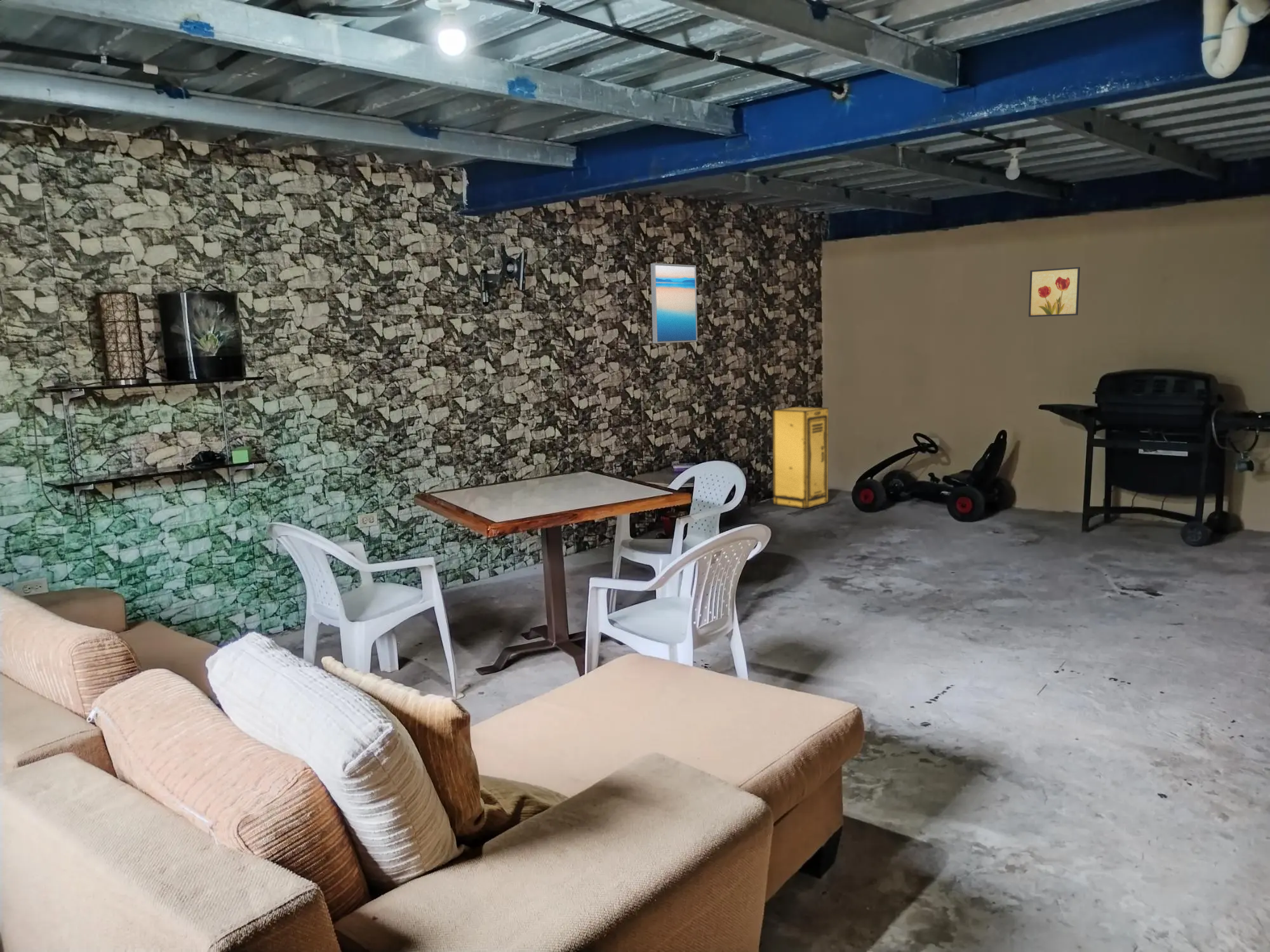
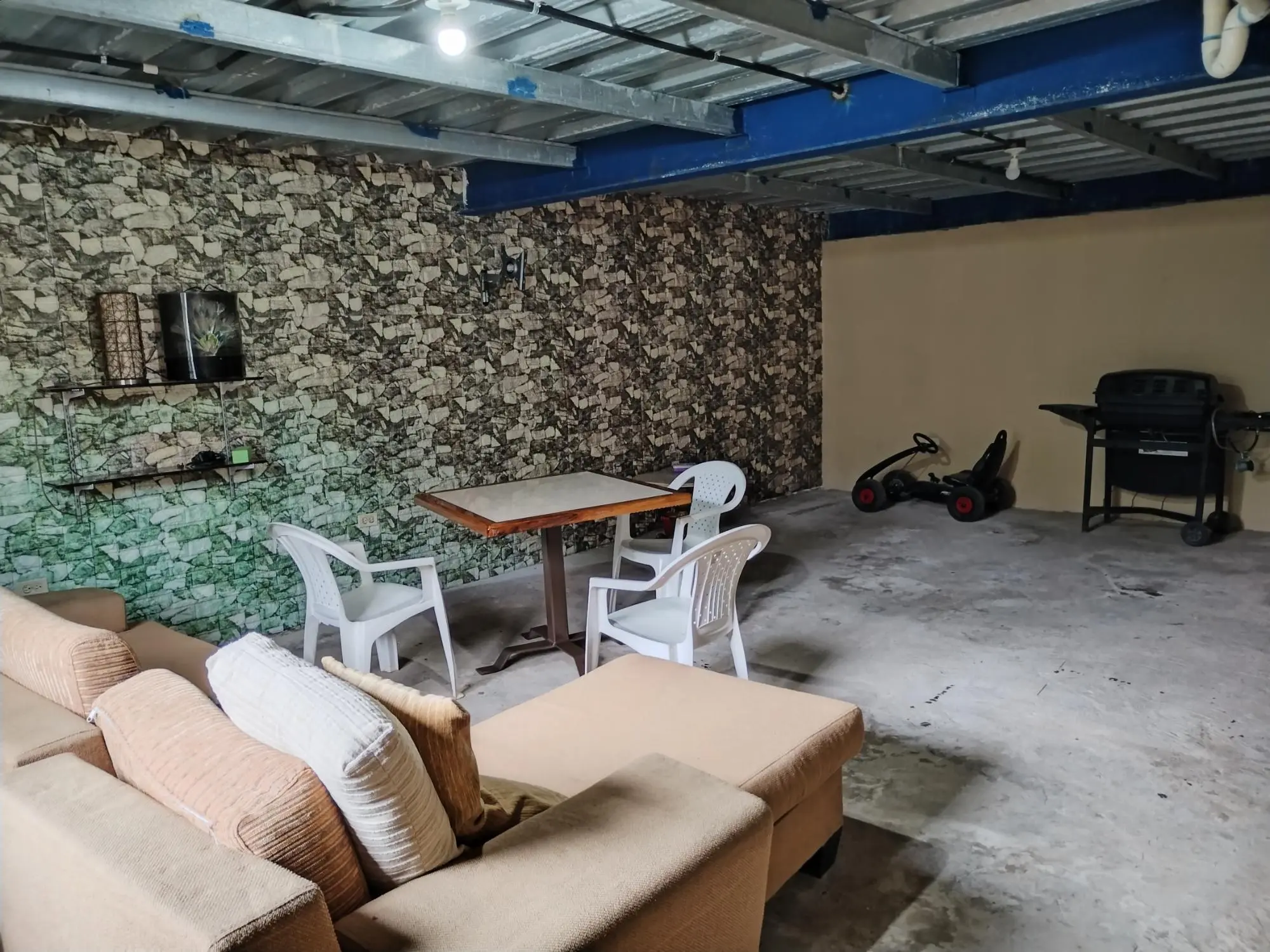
- wall art [650,263,698,344]
- storage cabinet [772,406,829,510]
- wall art [1028,267,1081,317]
